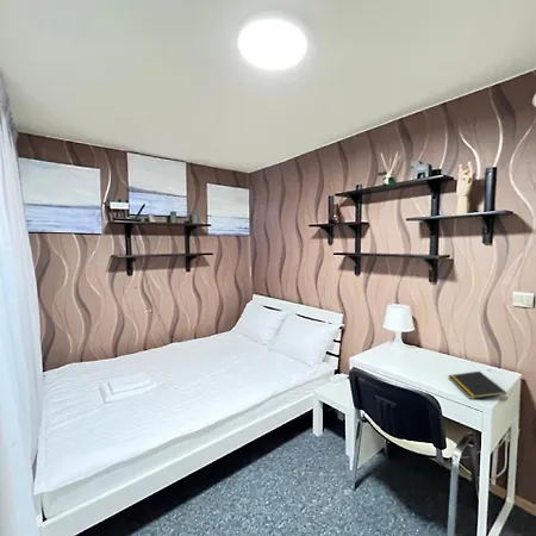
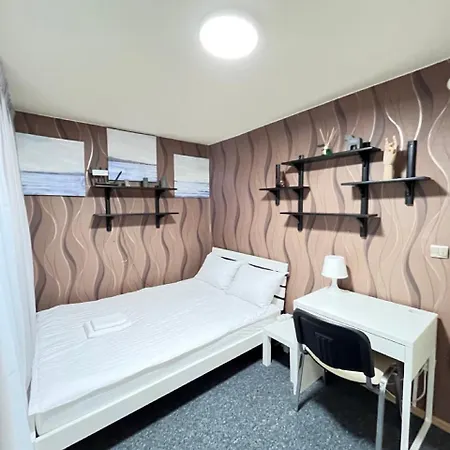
- notepad [447,370,507,400]
